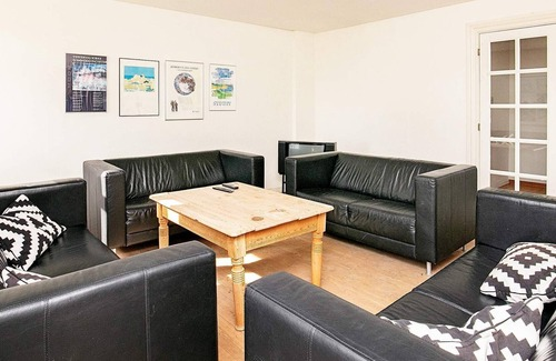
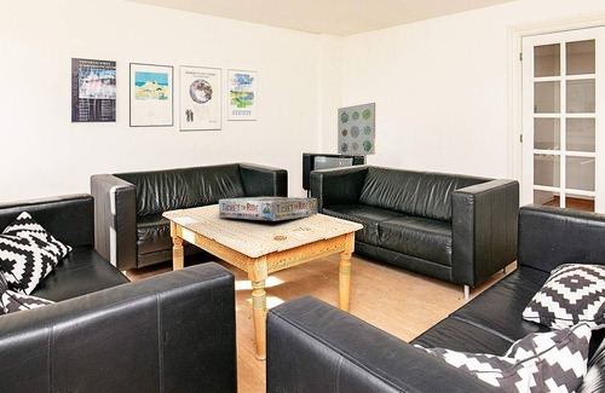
+ board game [218,196,318,221]
+ wall art [336,102,376,156]
